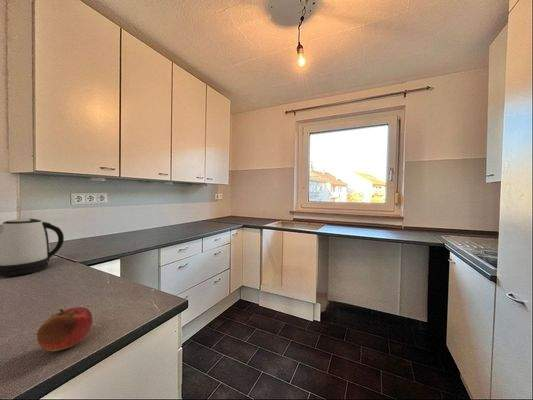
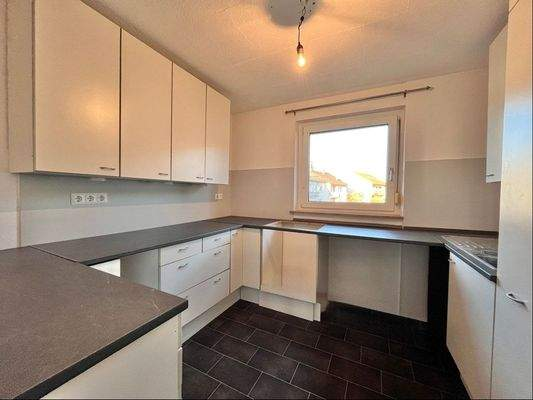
- kettle [0,218,65,277]
- fruit [36,306,94,352]
